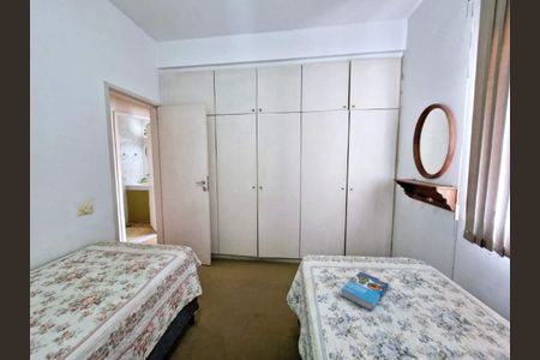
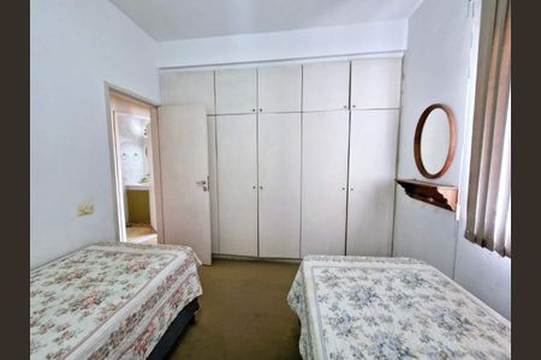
- book [340,271,390,312]
